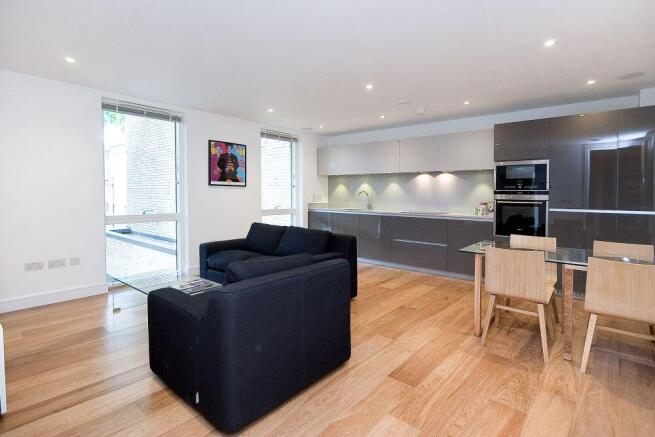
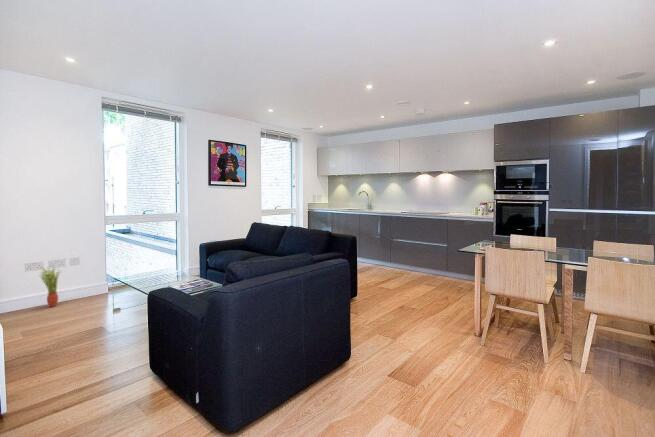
+ potted plant [38,265,62,308]
